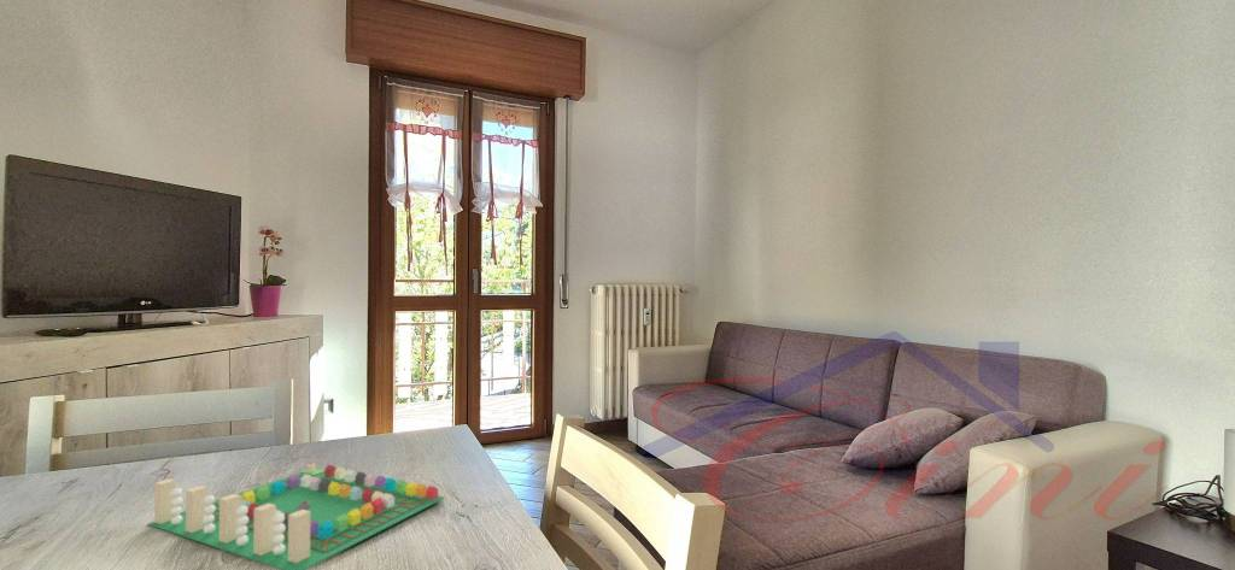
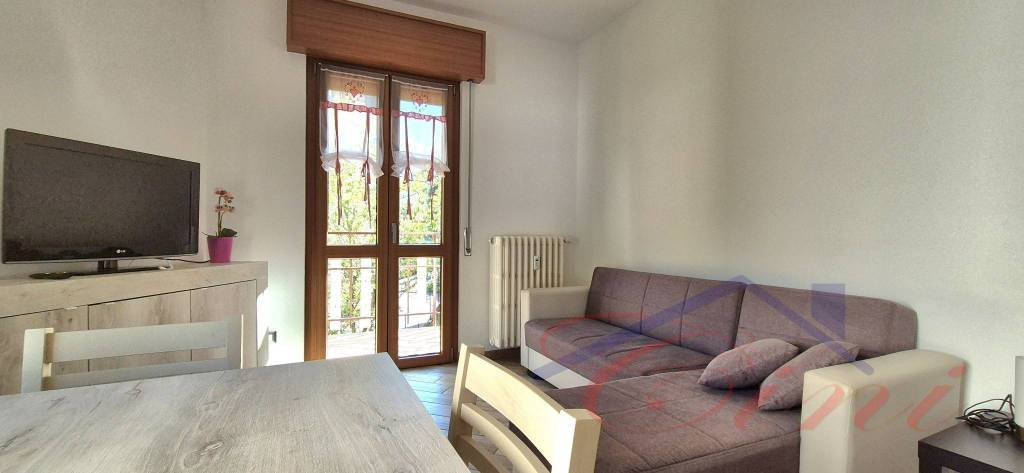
- board game [147,463,446,570]
